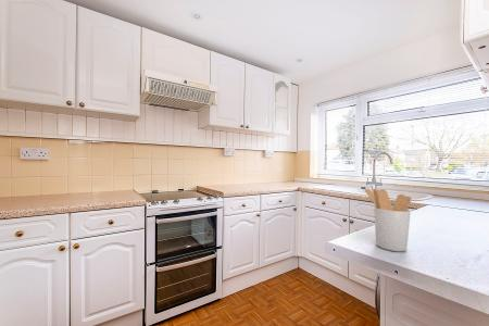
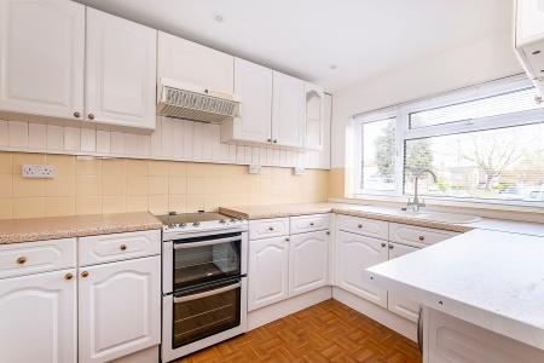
- utensil holder [364,187,413,252]
